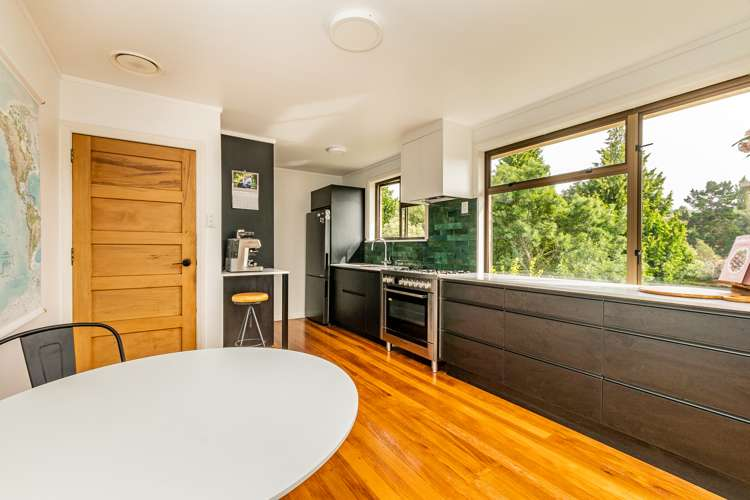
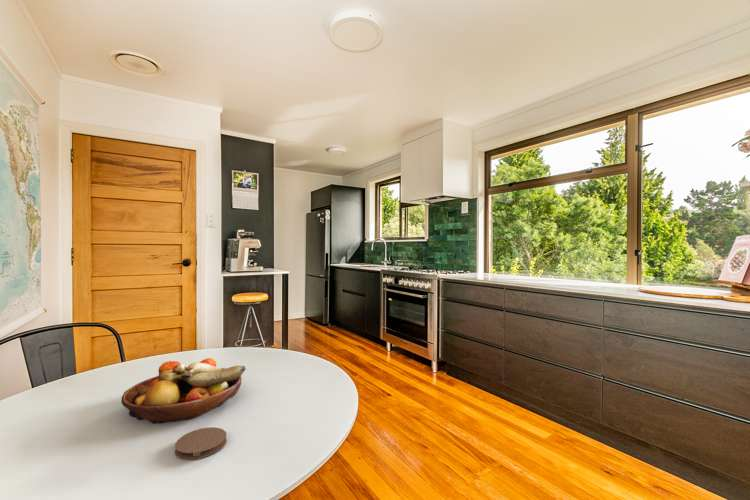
+ fruit bowl [120,357,247,424]
+ coaster [174,426,228,461]
